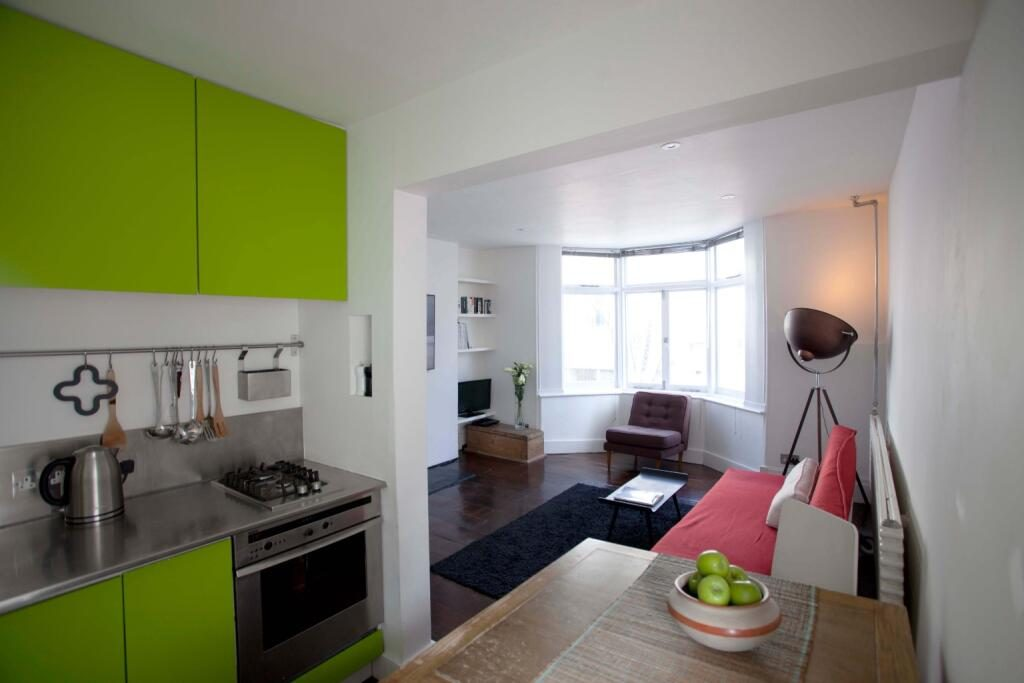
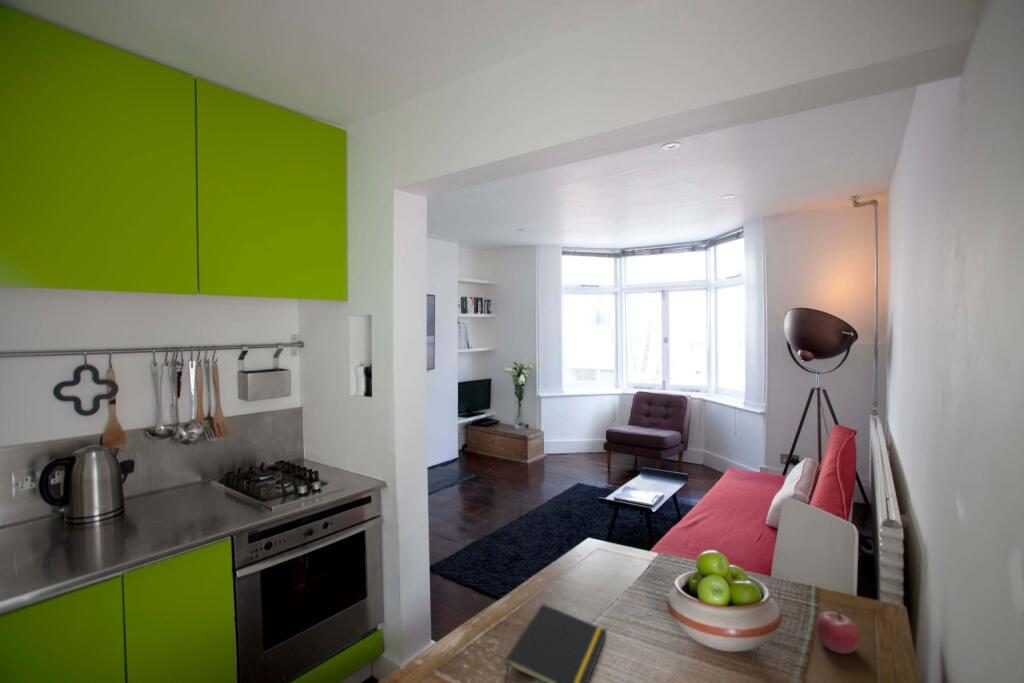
+ notepad [504,603,608,683]
+ fruit [814,608,861,655]
